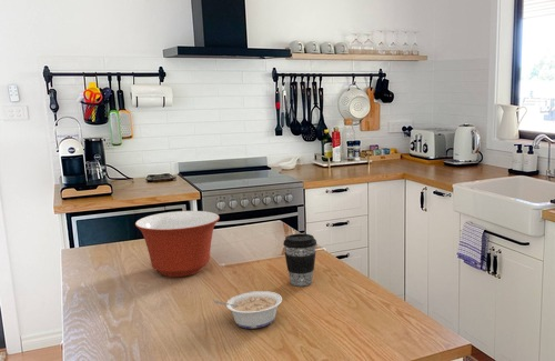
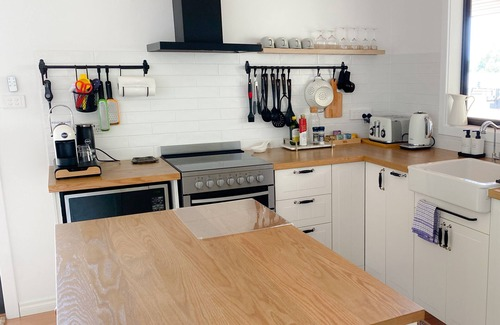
- mixing bowl [134,210,220,278]
- legume [213,290,283,330]
- coffee cup [282,233,317,287]
